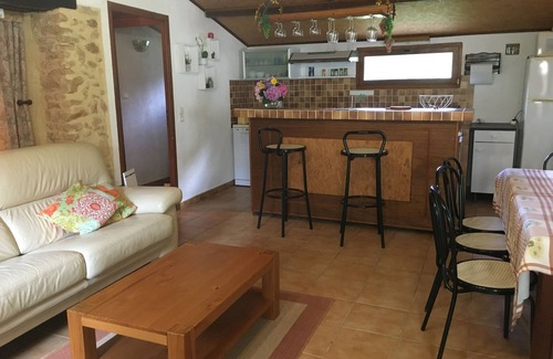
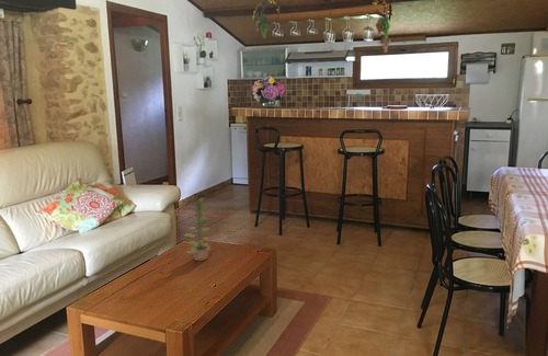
+ plant [183,197,212,262]
